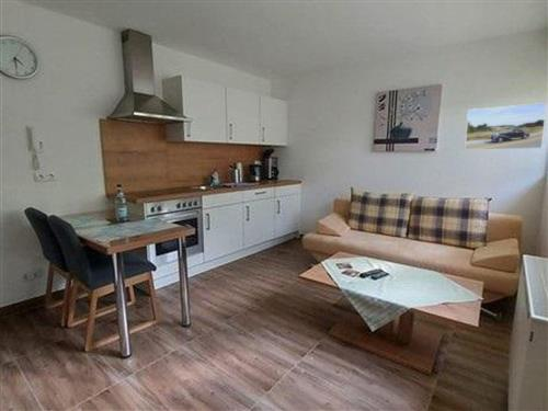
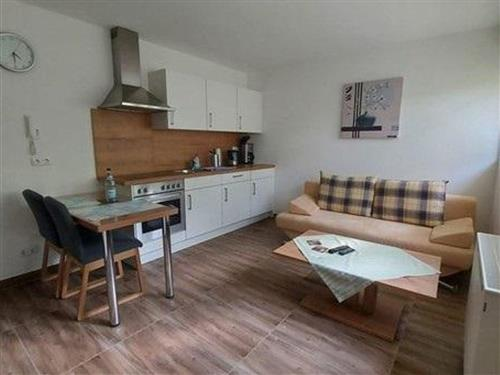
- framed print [464,102,548,151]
